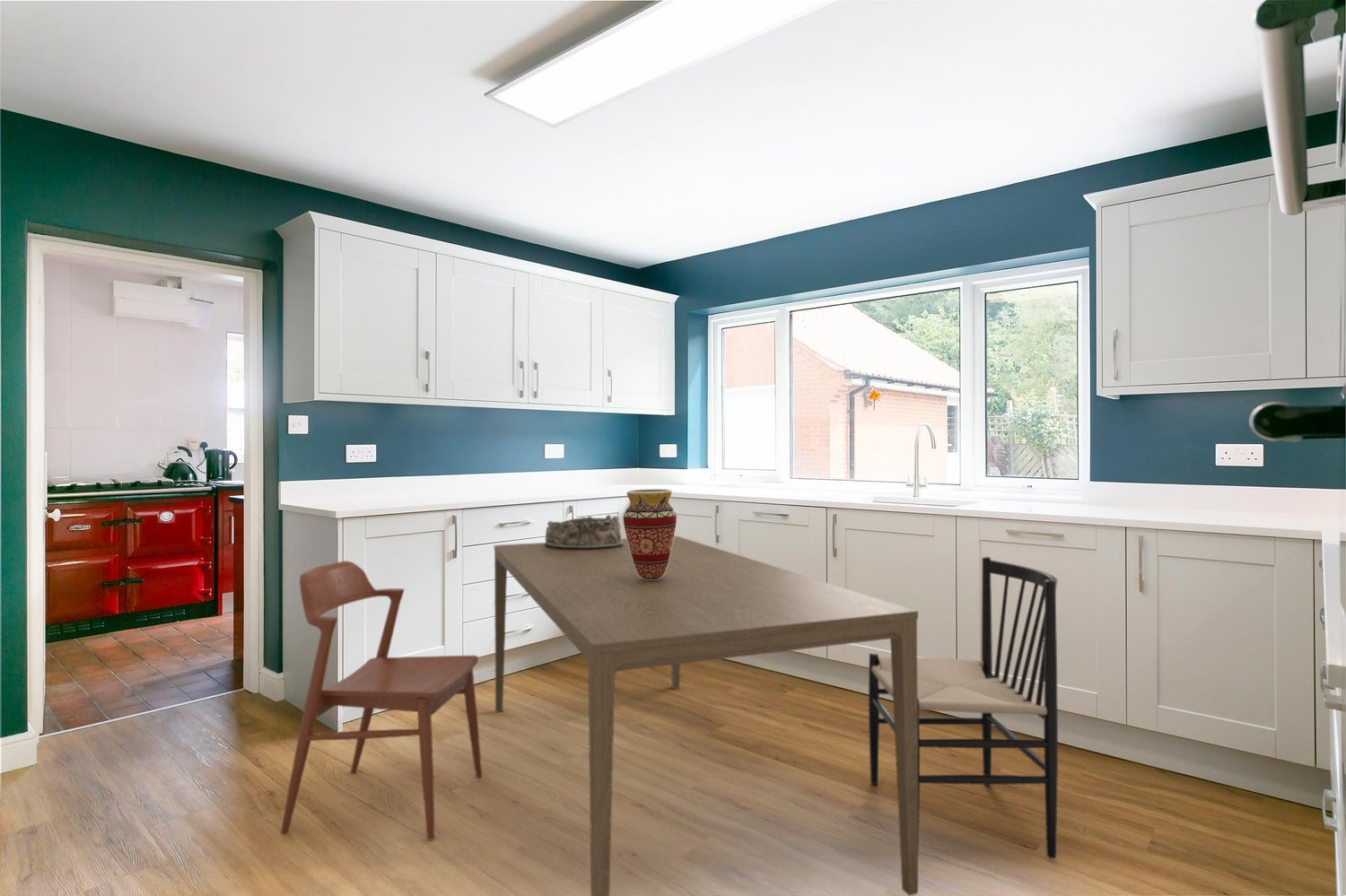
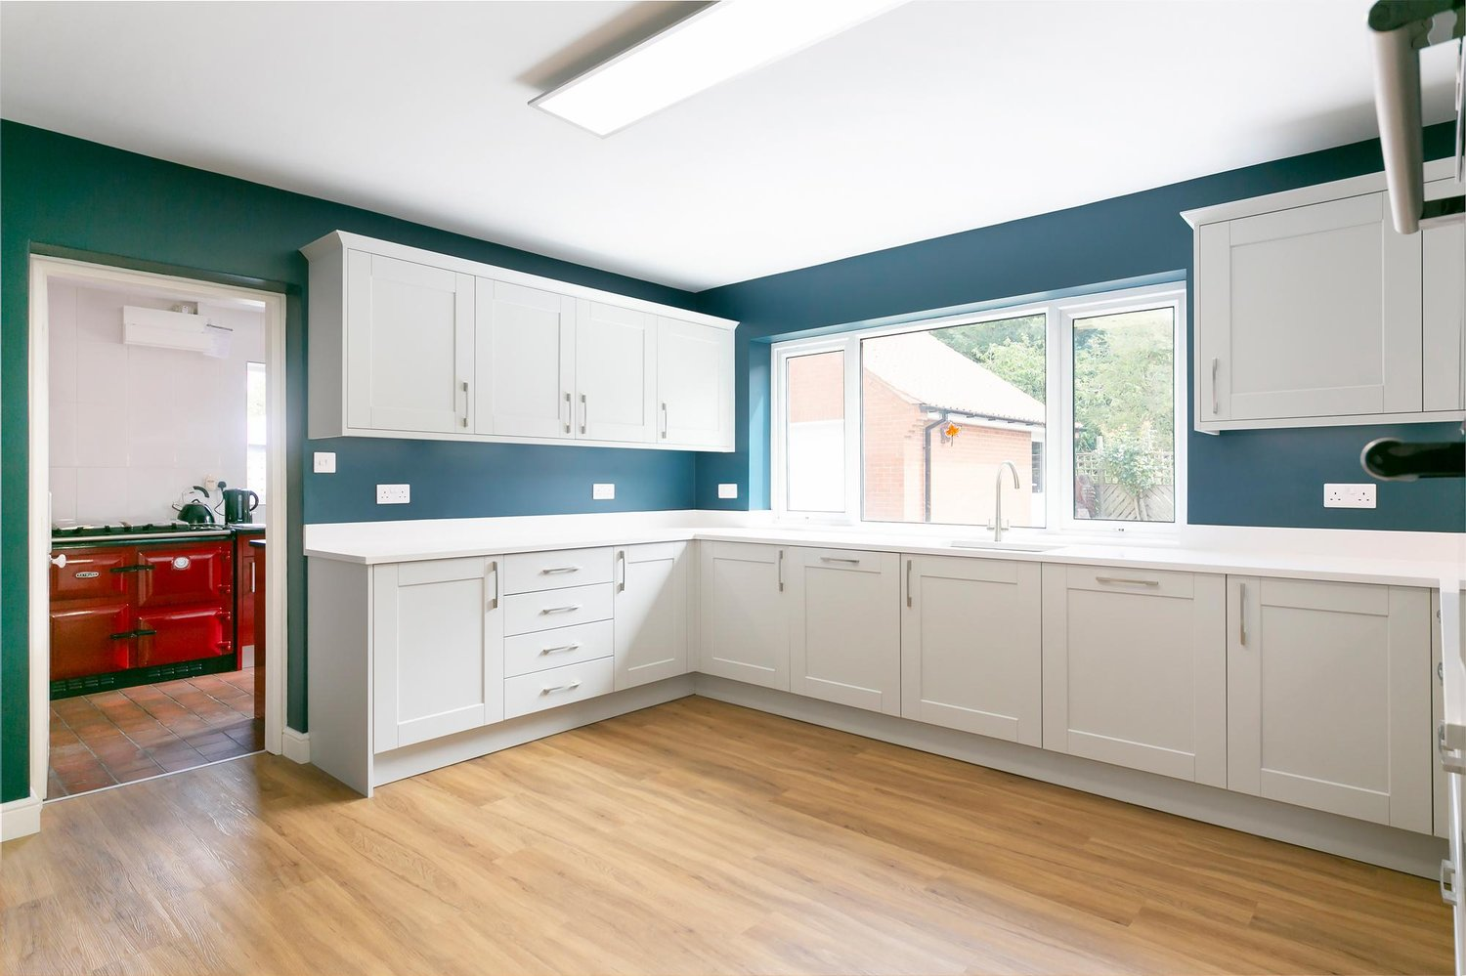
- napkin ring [545,514,624,550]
- chair [868,555,1059,859]
- vase [623,488,677,579]
- chair [280,560,483,841]
- dining table [494,535,919,896]
